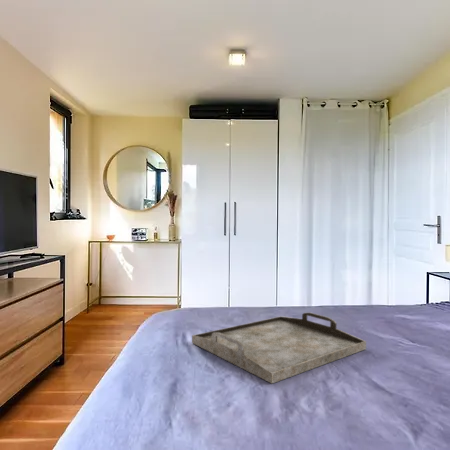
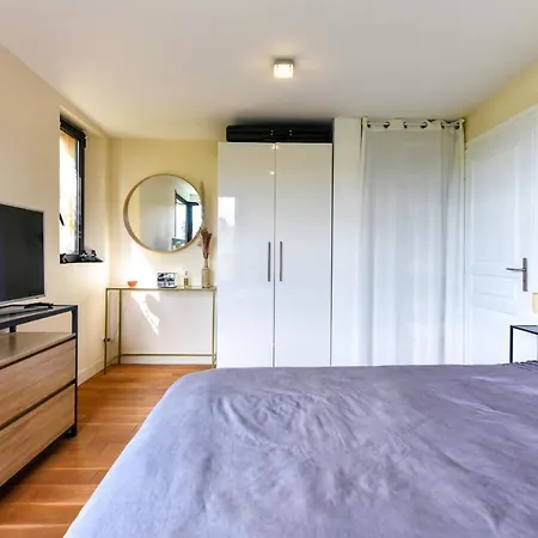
- serving tray [191,311,367,384]
